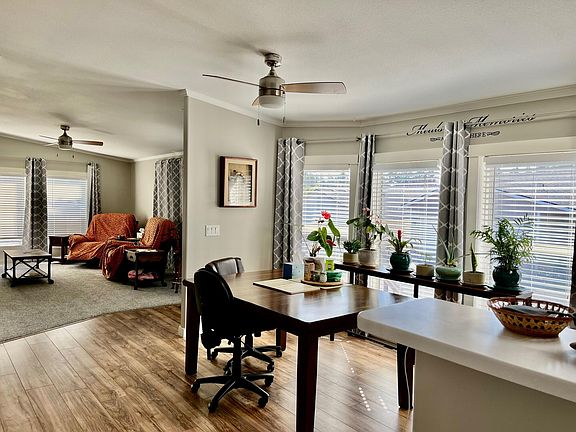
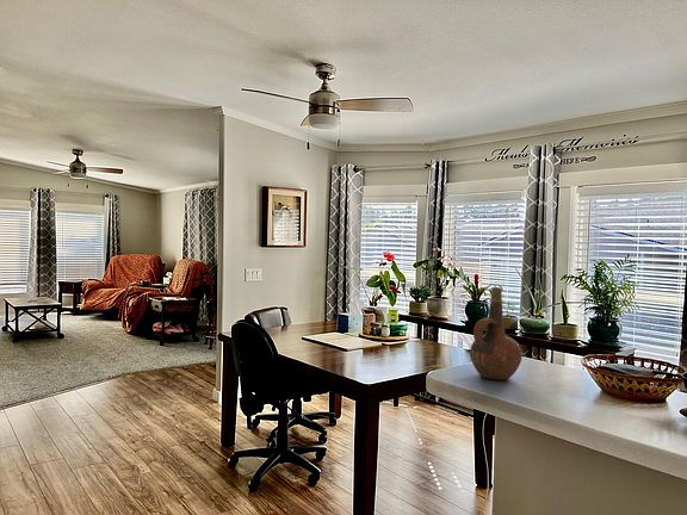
+ ceramic pitcher [469,286,524,381]
